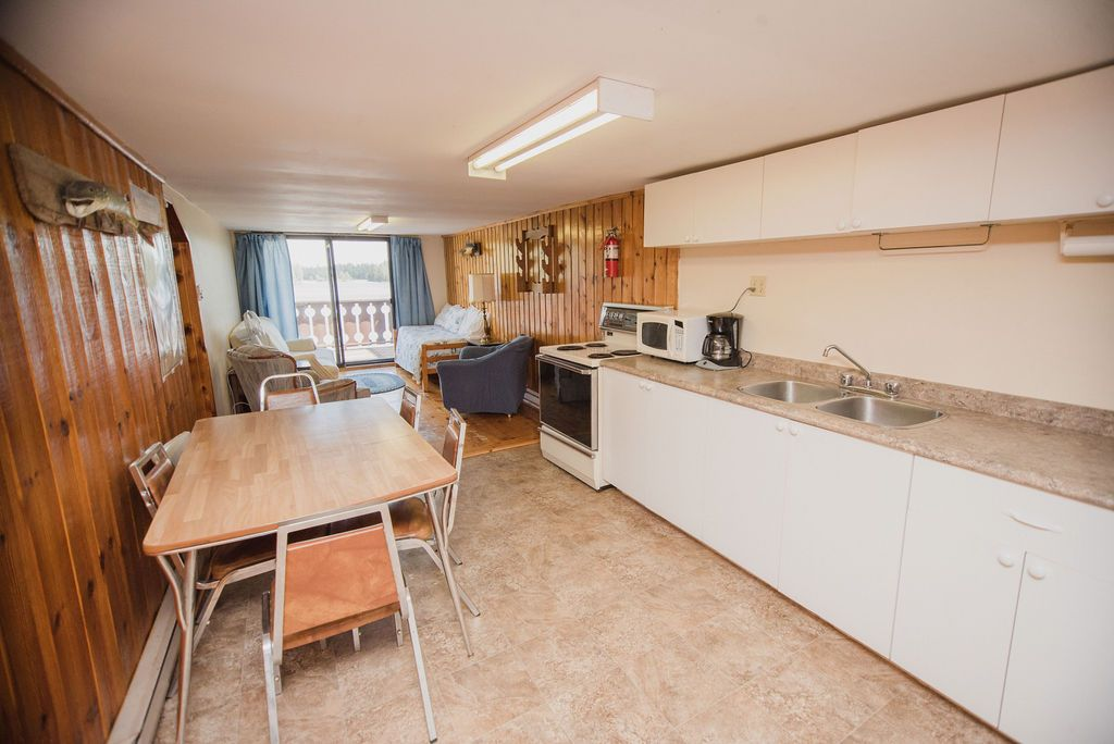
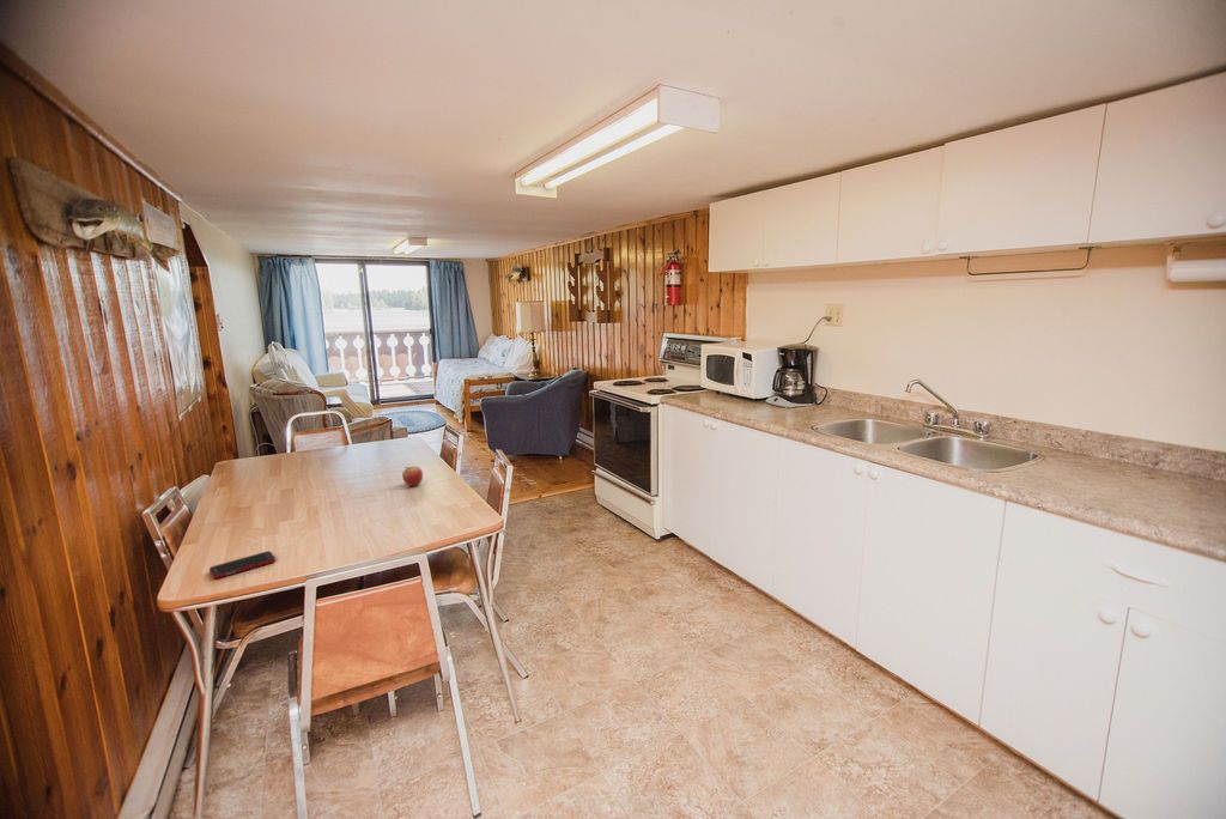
+ cell phone [208,550,277,580]
+ fruit [401,466,424,487]
